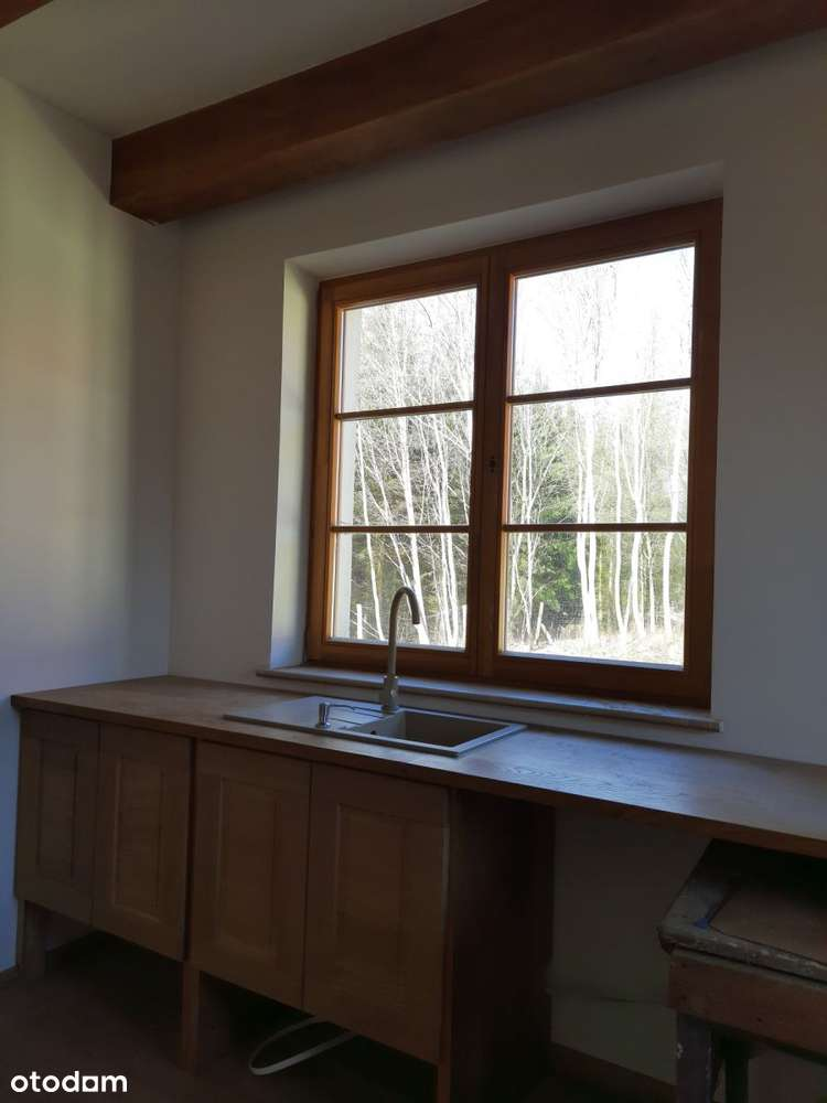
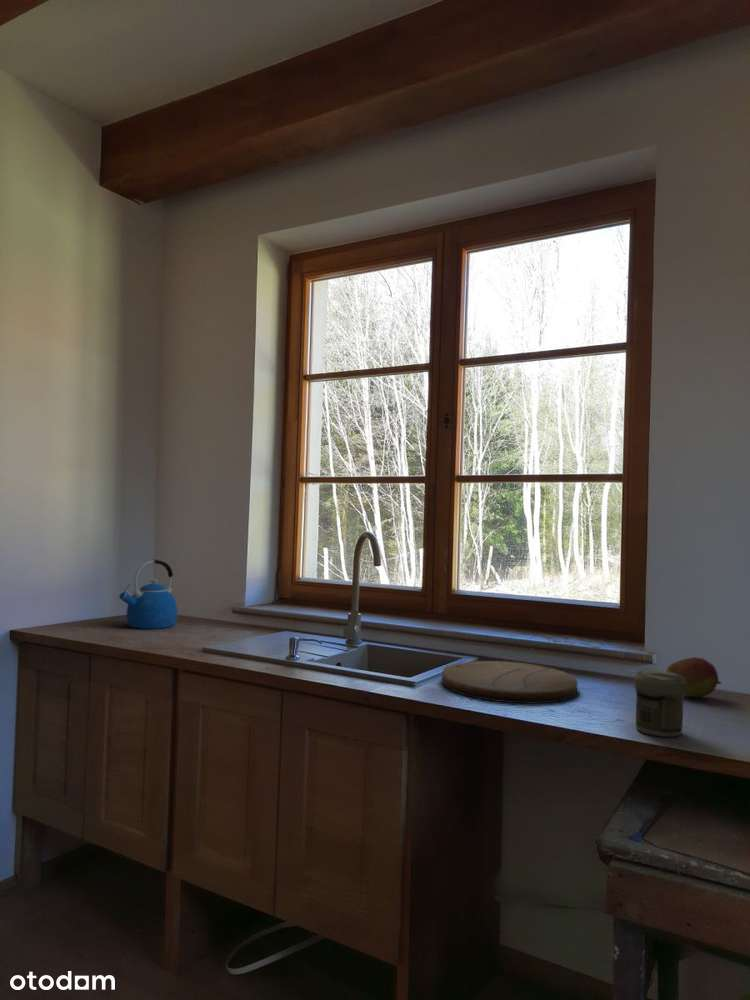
+ jar [633,669,686,738]
+ cutting board [441,660,578,704]
+ fruit [665,656,722,698]
+ kettle [118,559,178,630]
